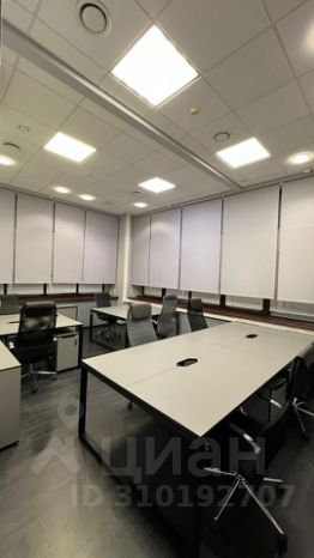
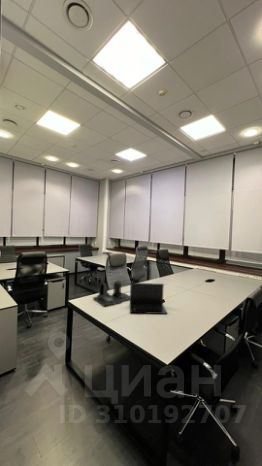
+ desk organizer [92,280,130,307]
+ laptop [129,282,168,315]
